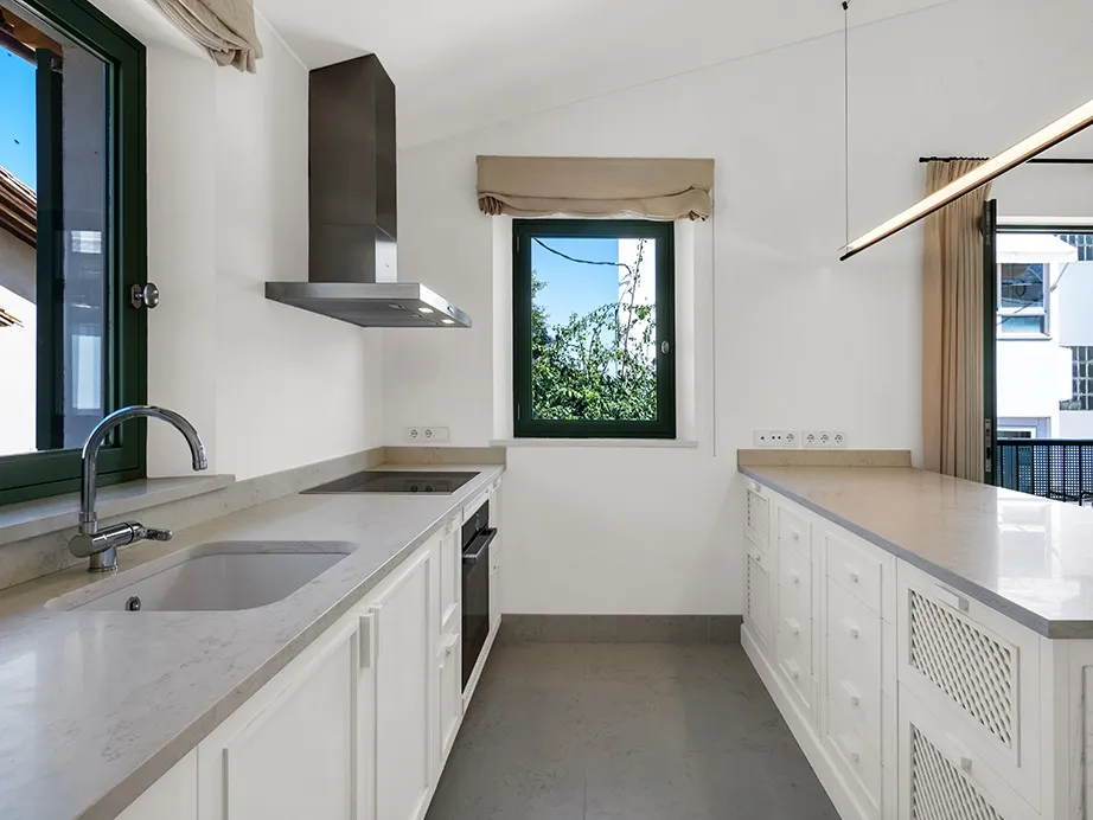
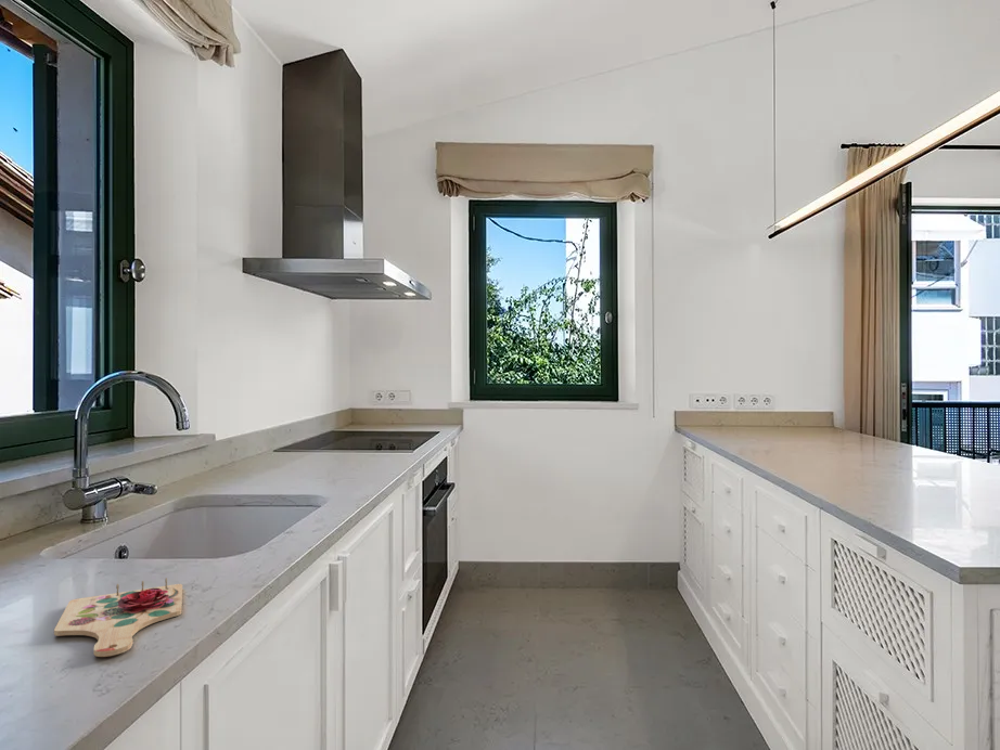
+ cutting board [53,577,183,658]
